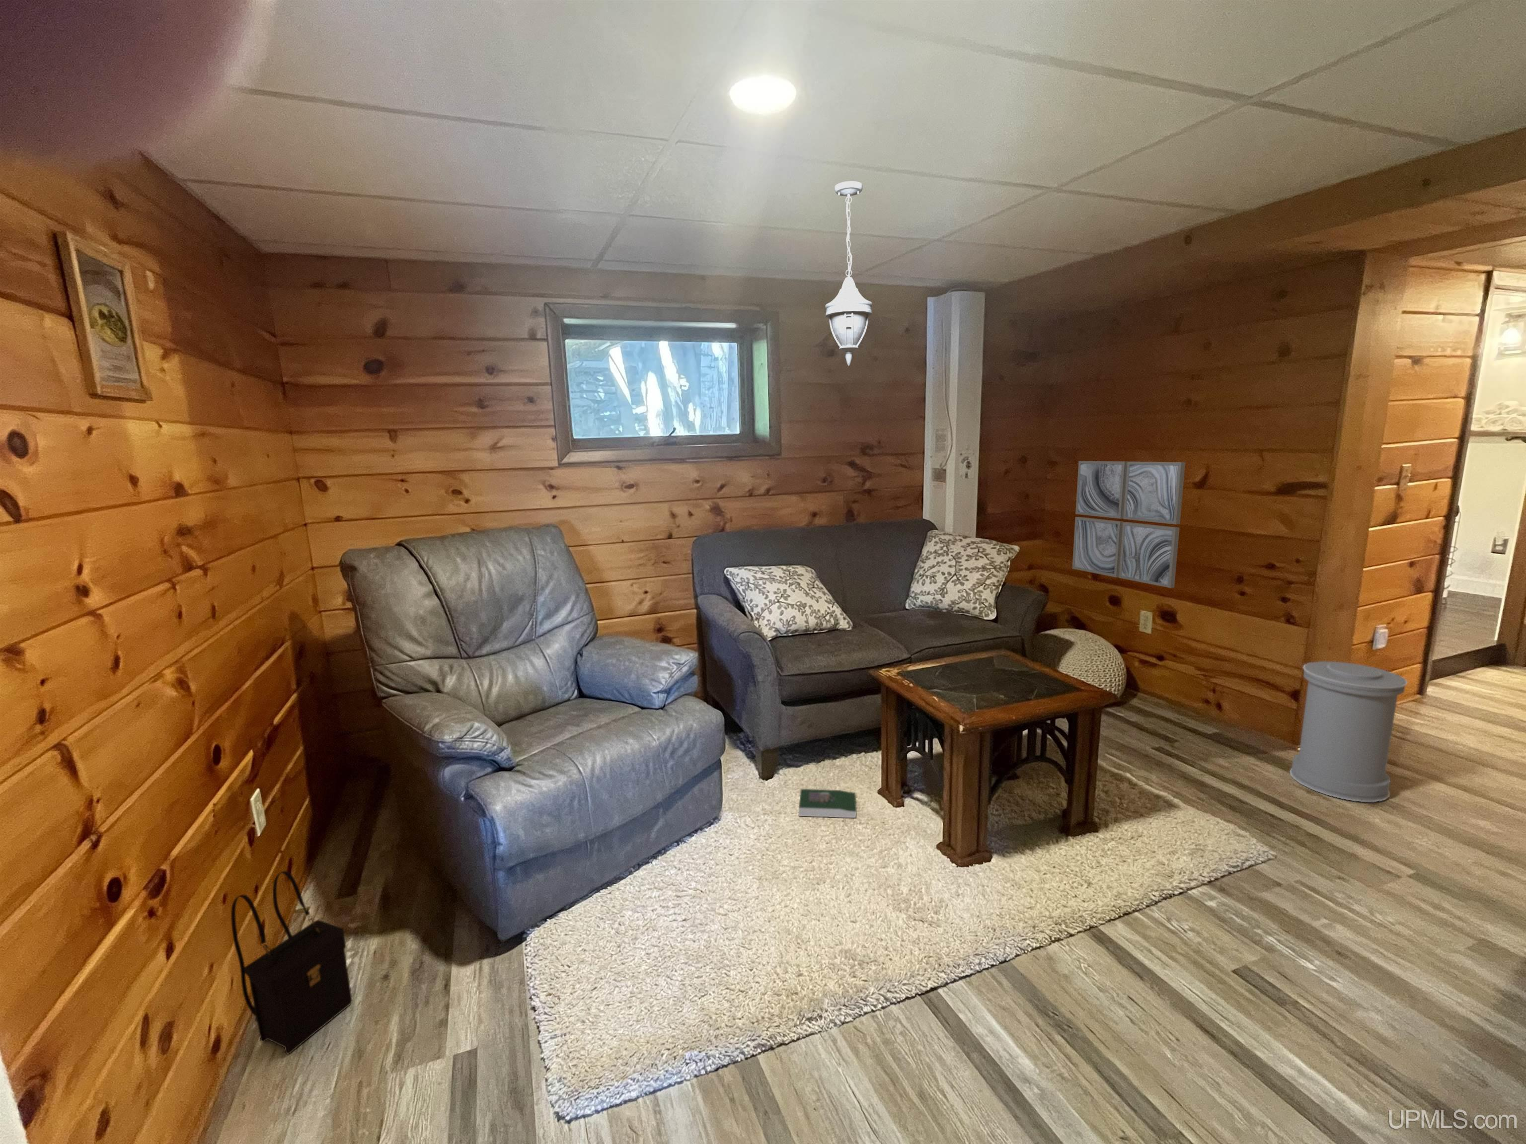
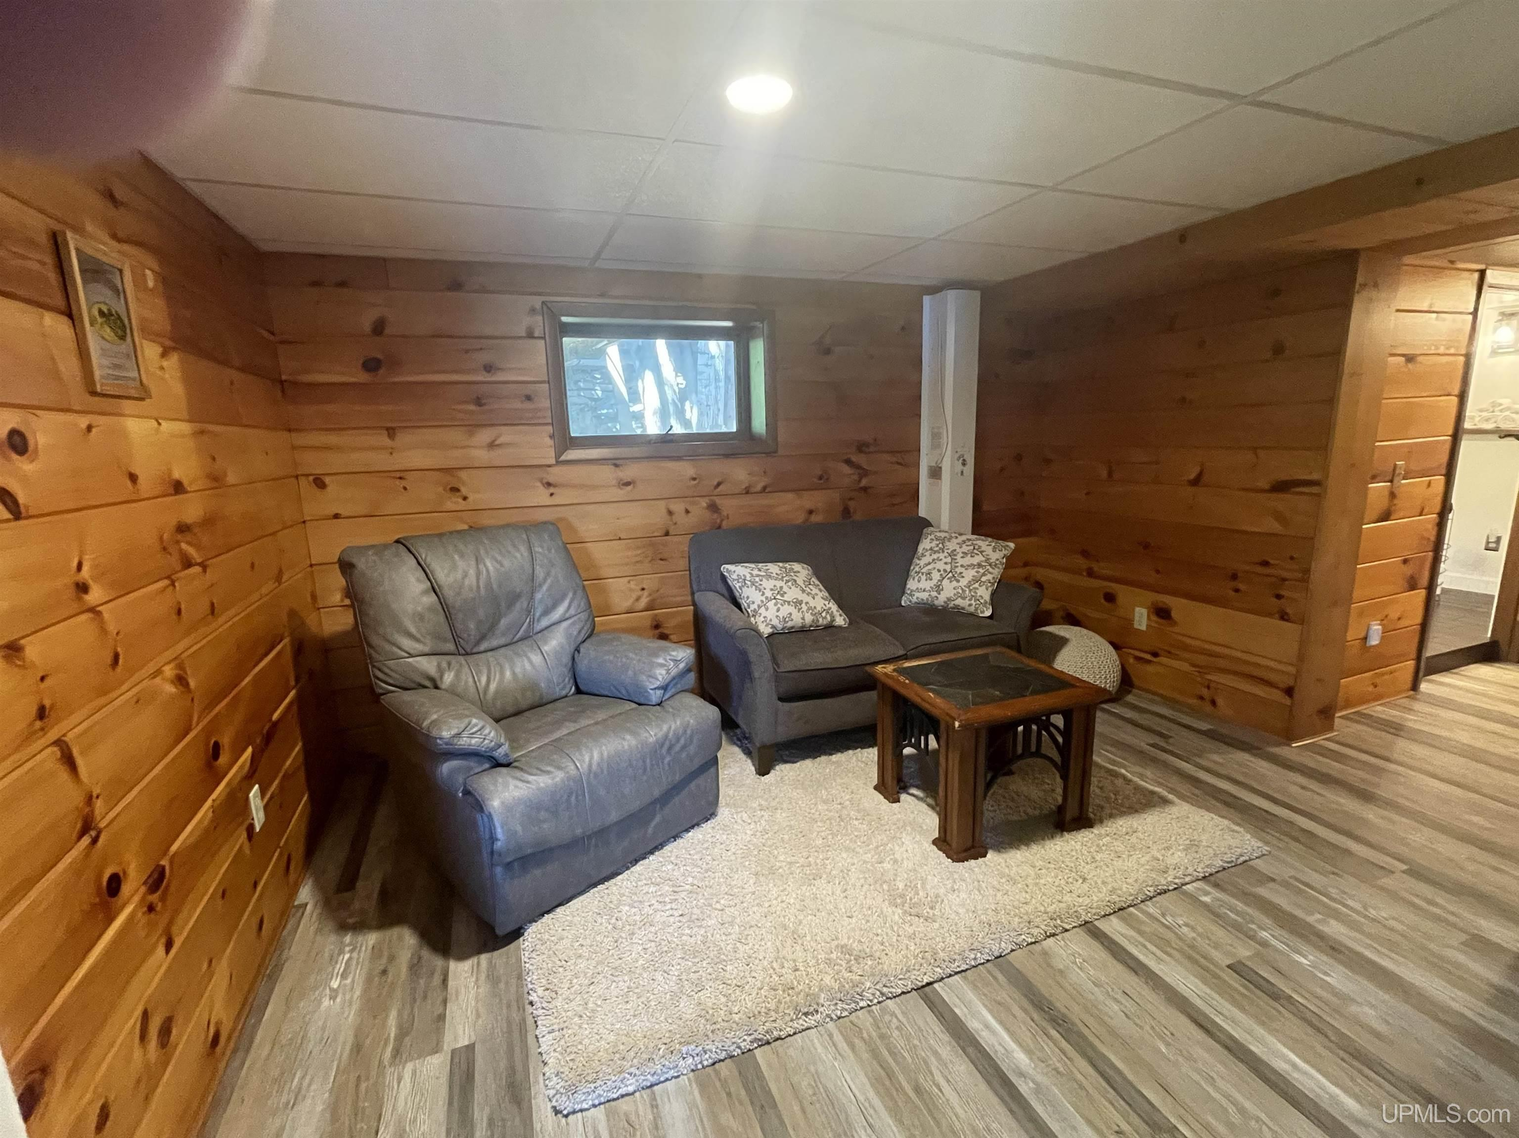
- book [798,788,857,818]
- trash can [1289,661,1408,803]
- pendant light [824,180,872,367]
- wall art [1072,460,1186,589]
- satchel [231,870,353,1055]
